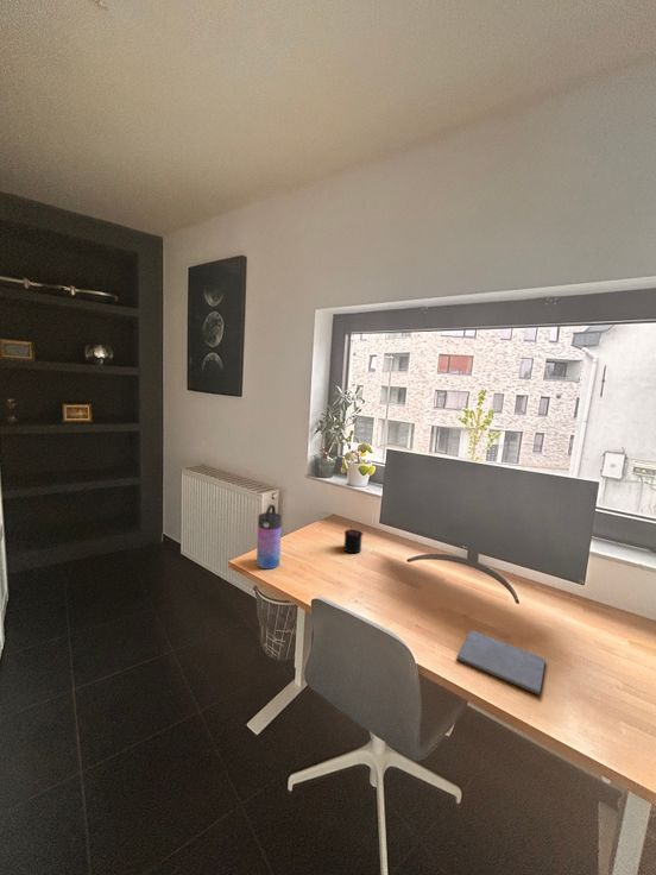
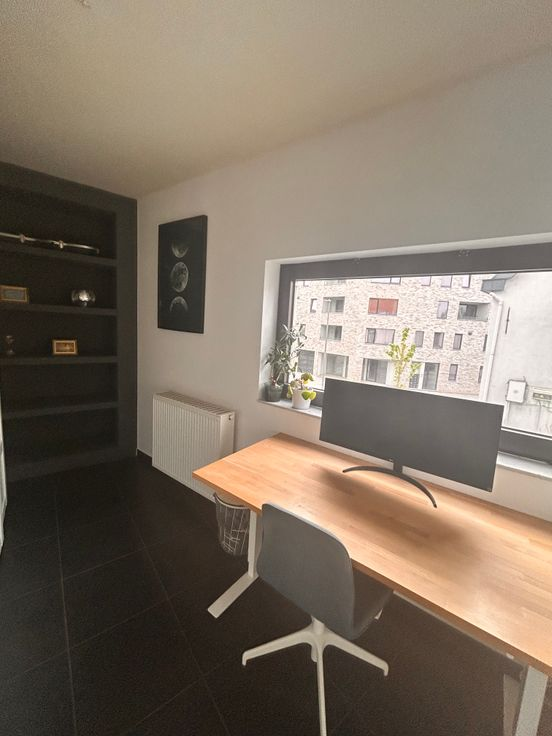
- notepad [455,629,547,697]
- candle [342,525,364,554]
- water bottle [256,503,283,569]
